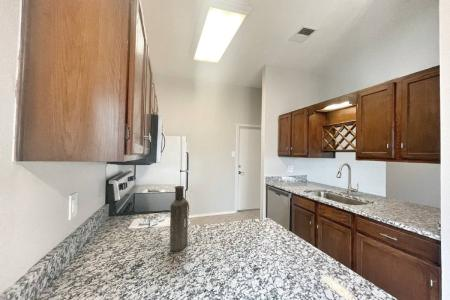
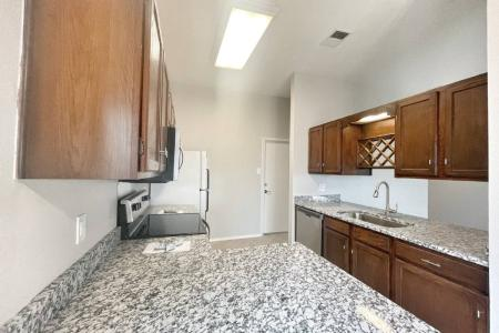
- bottle [169,185,189,253]
